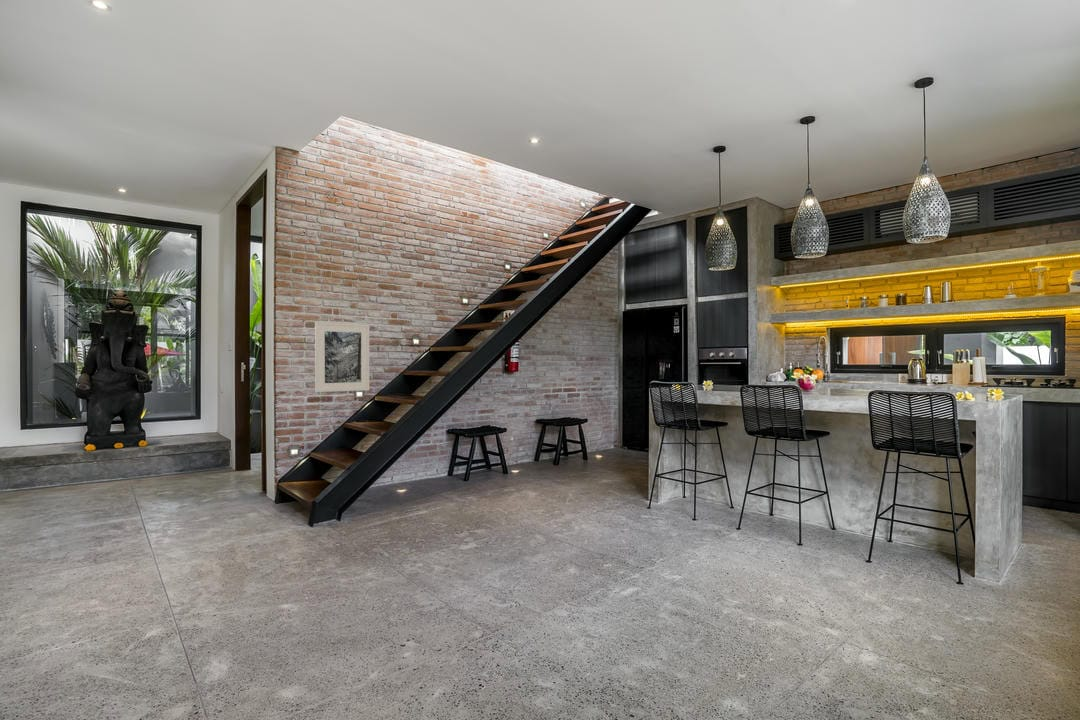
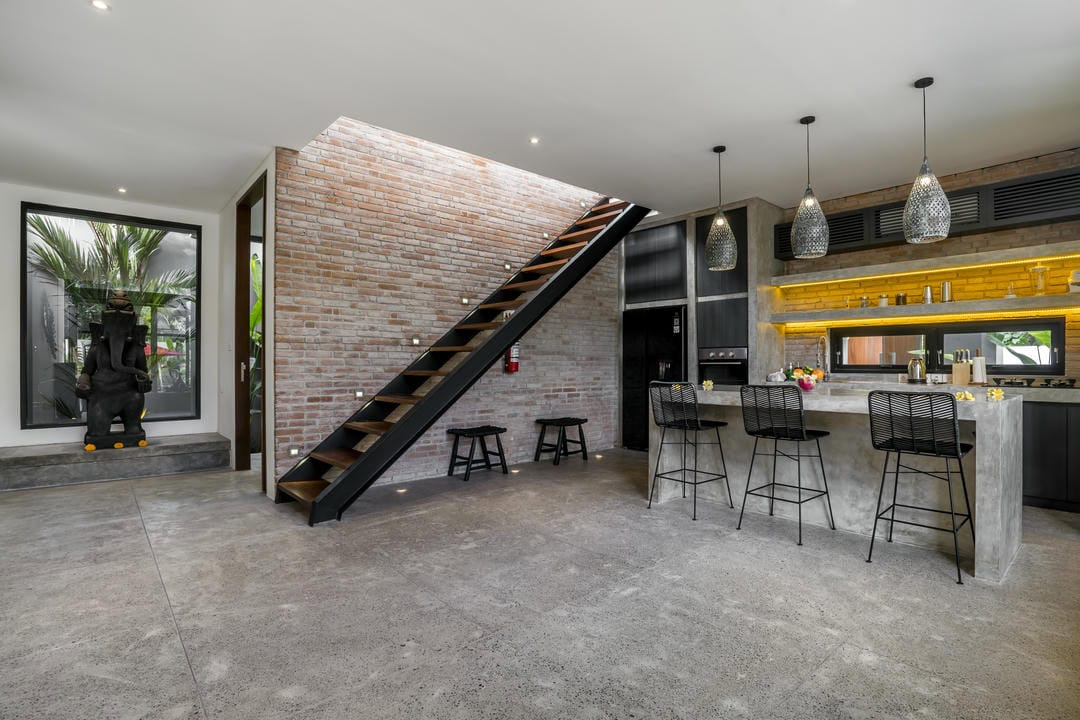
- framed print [314,321,370,393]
